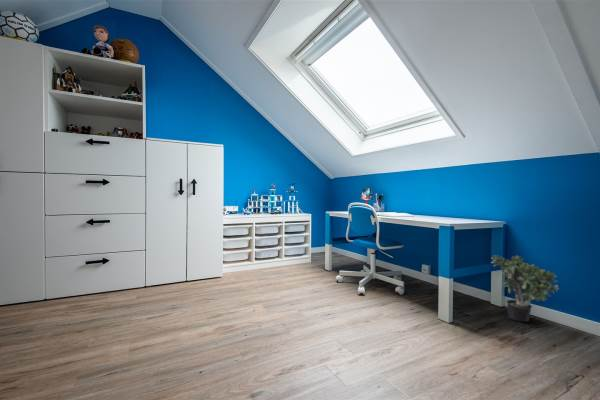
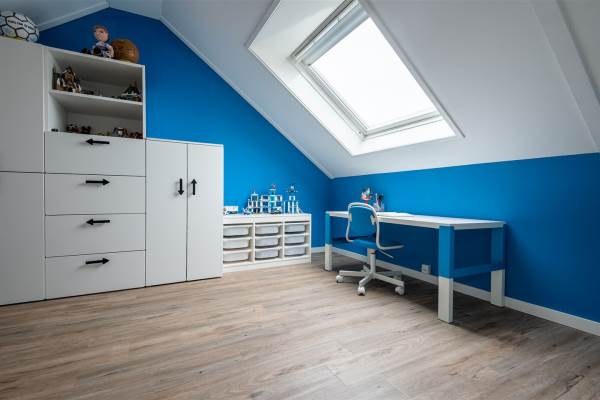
- potted plant [490,254,560,323]
